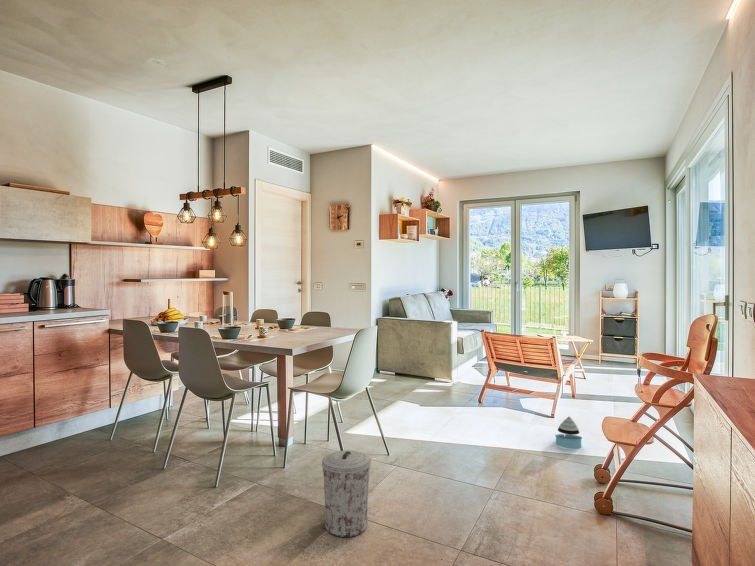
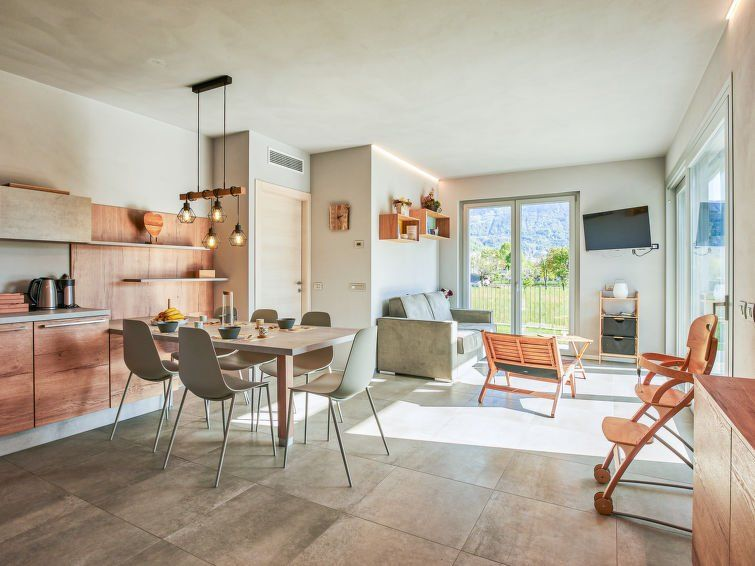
- trash can [321,449,372,538]
- stacking toy [554,416,583,450]
